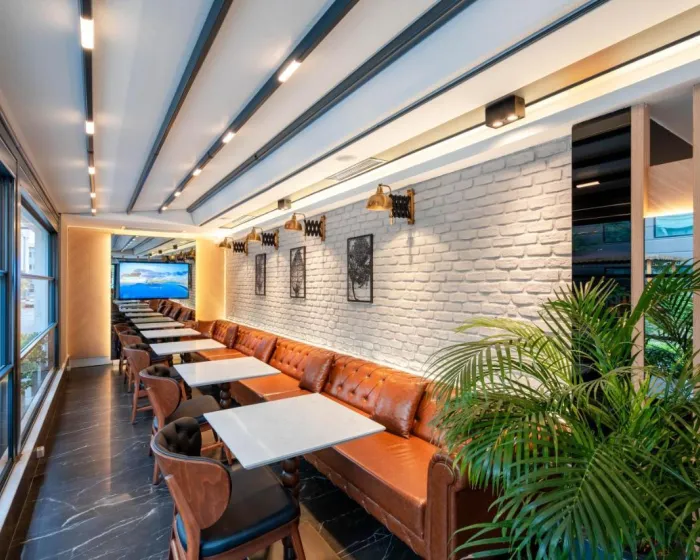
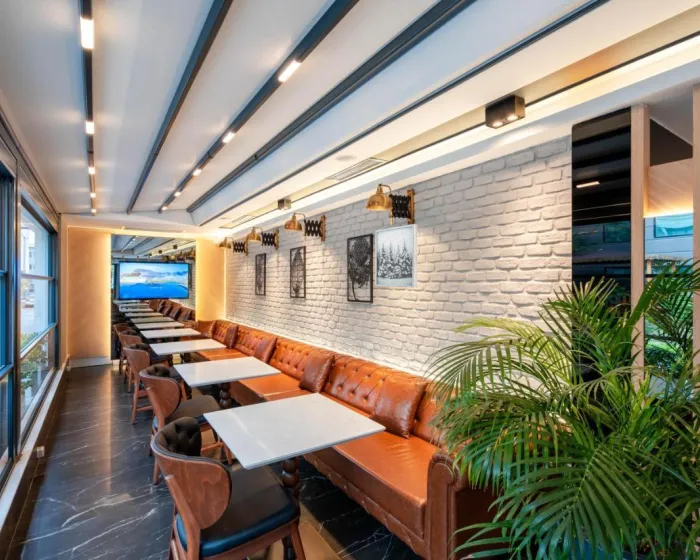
+ wall art [374,223,418,288]
